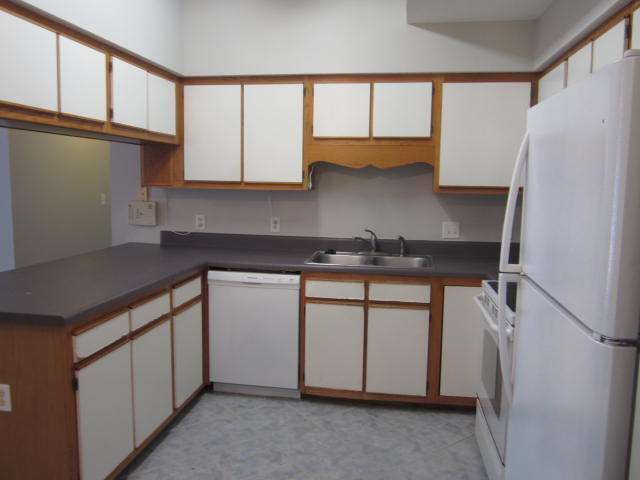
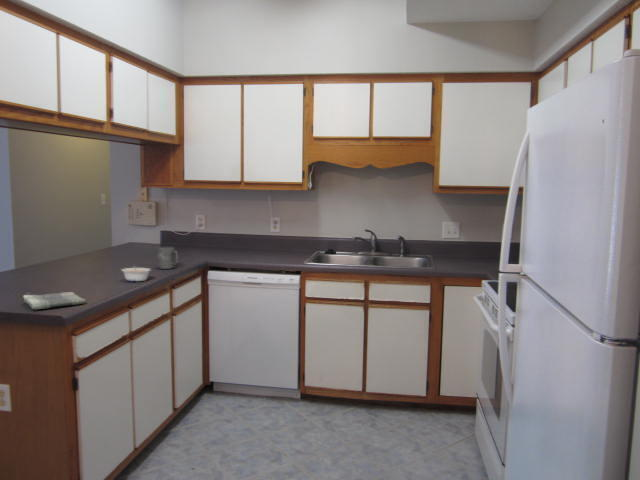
+ dish towel [22,291,87,310]
+ legume [120,264,152,282]
+ mug [156,246,179,270]
